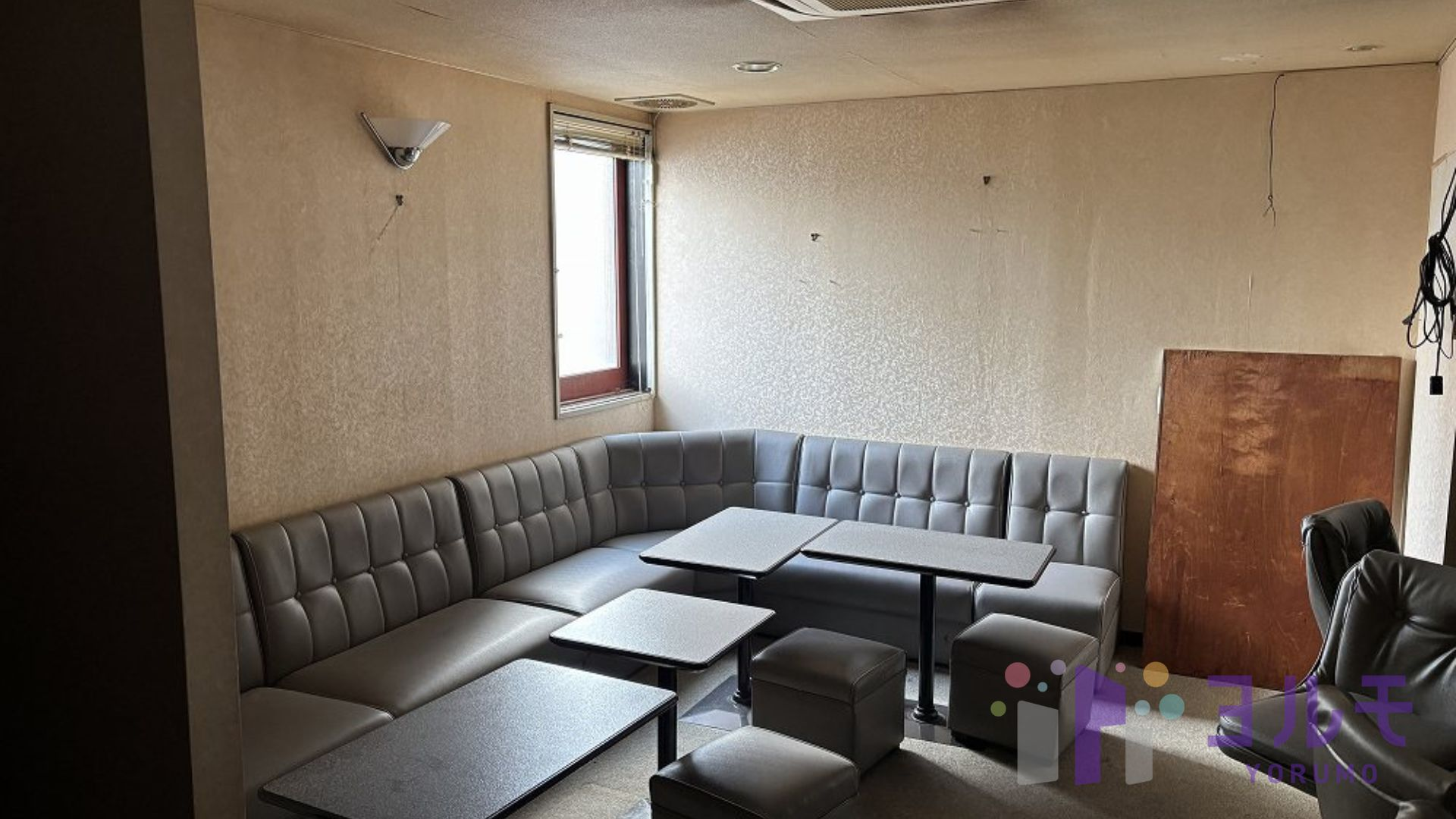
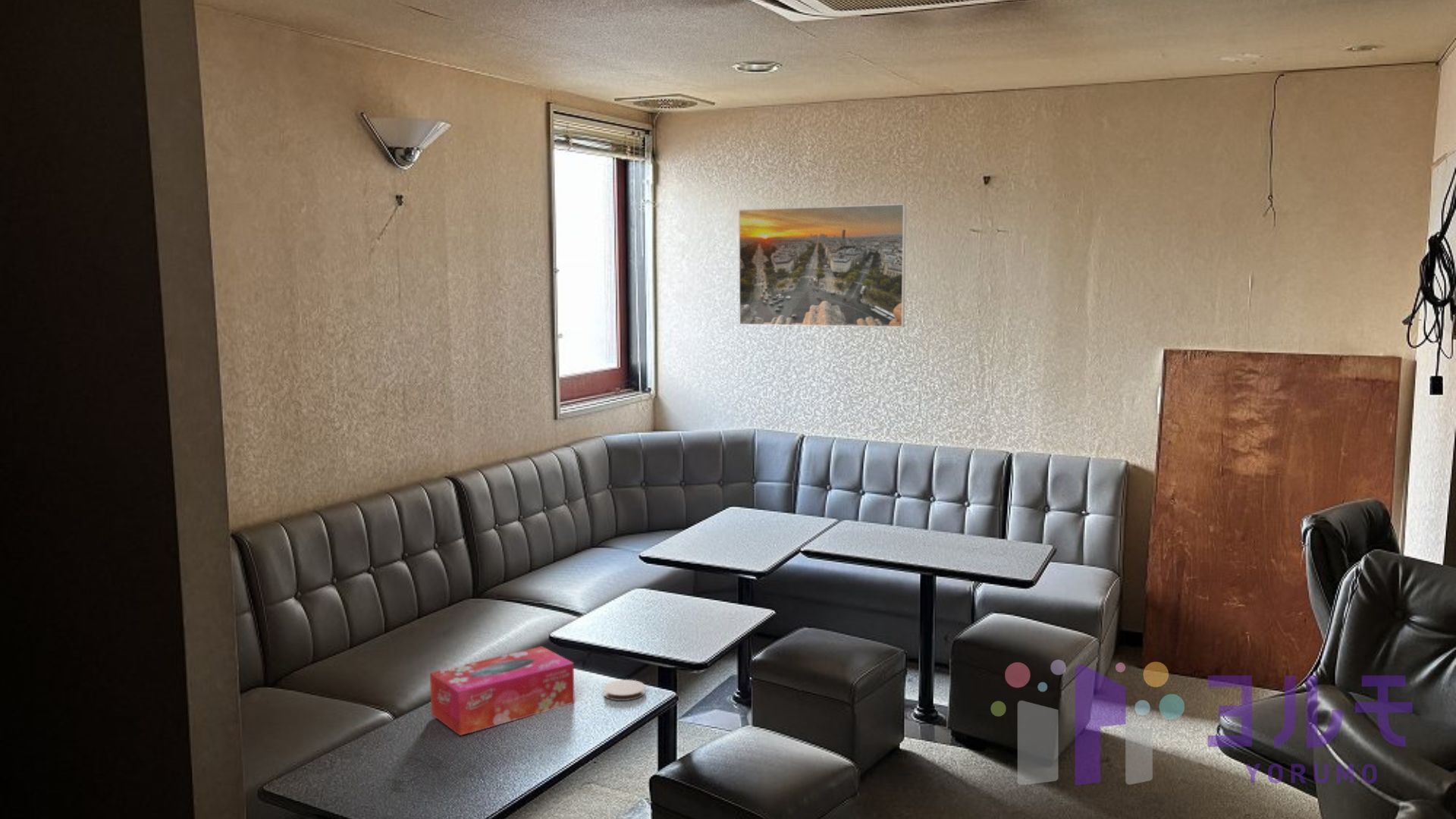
+ tissue box [429,645,576,736]
+ coaster [603,679,646,701]
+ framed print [738,203,907,328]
